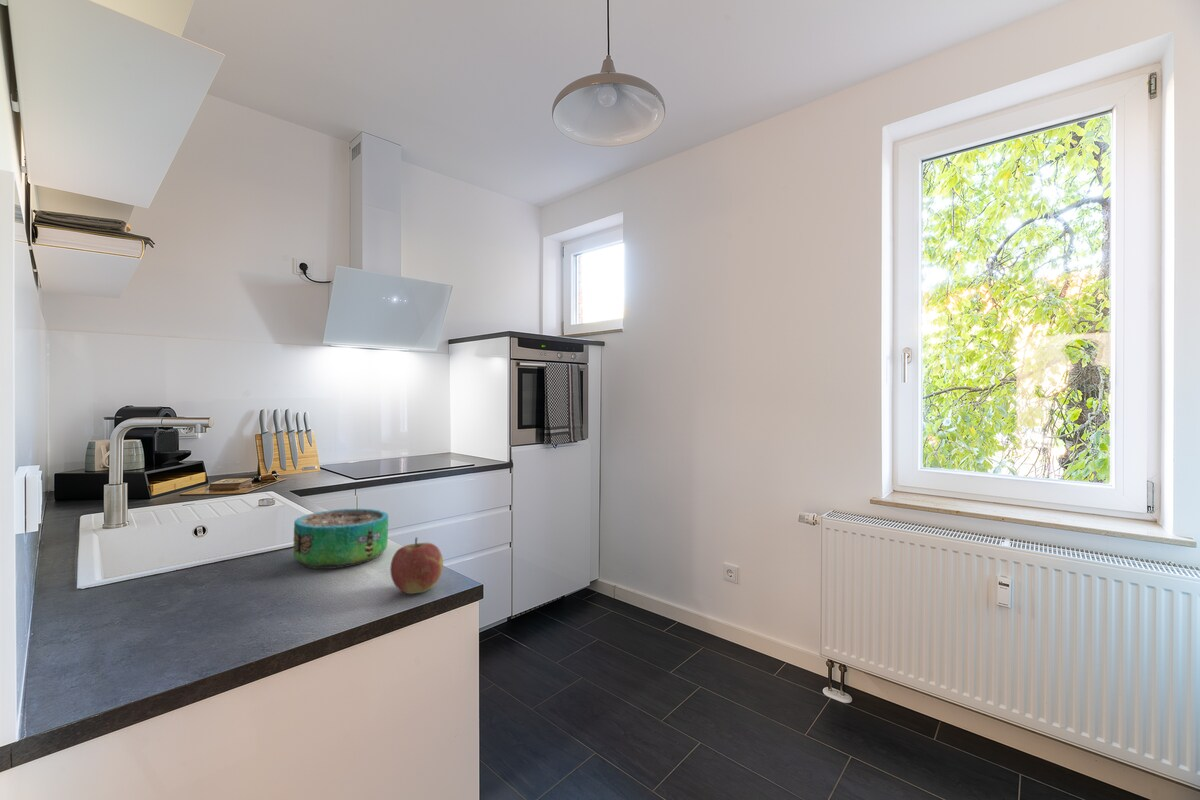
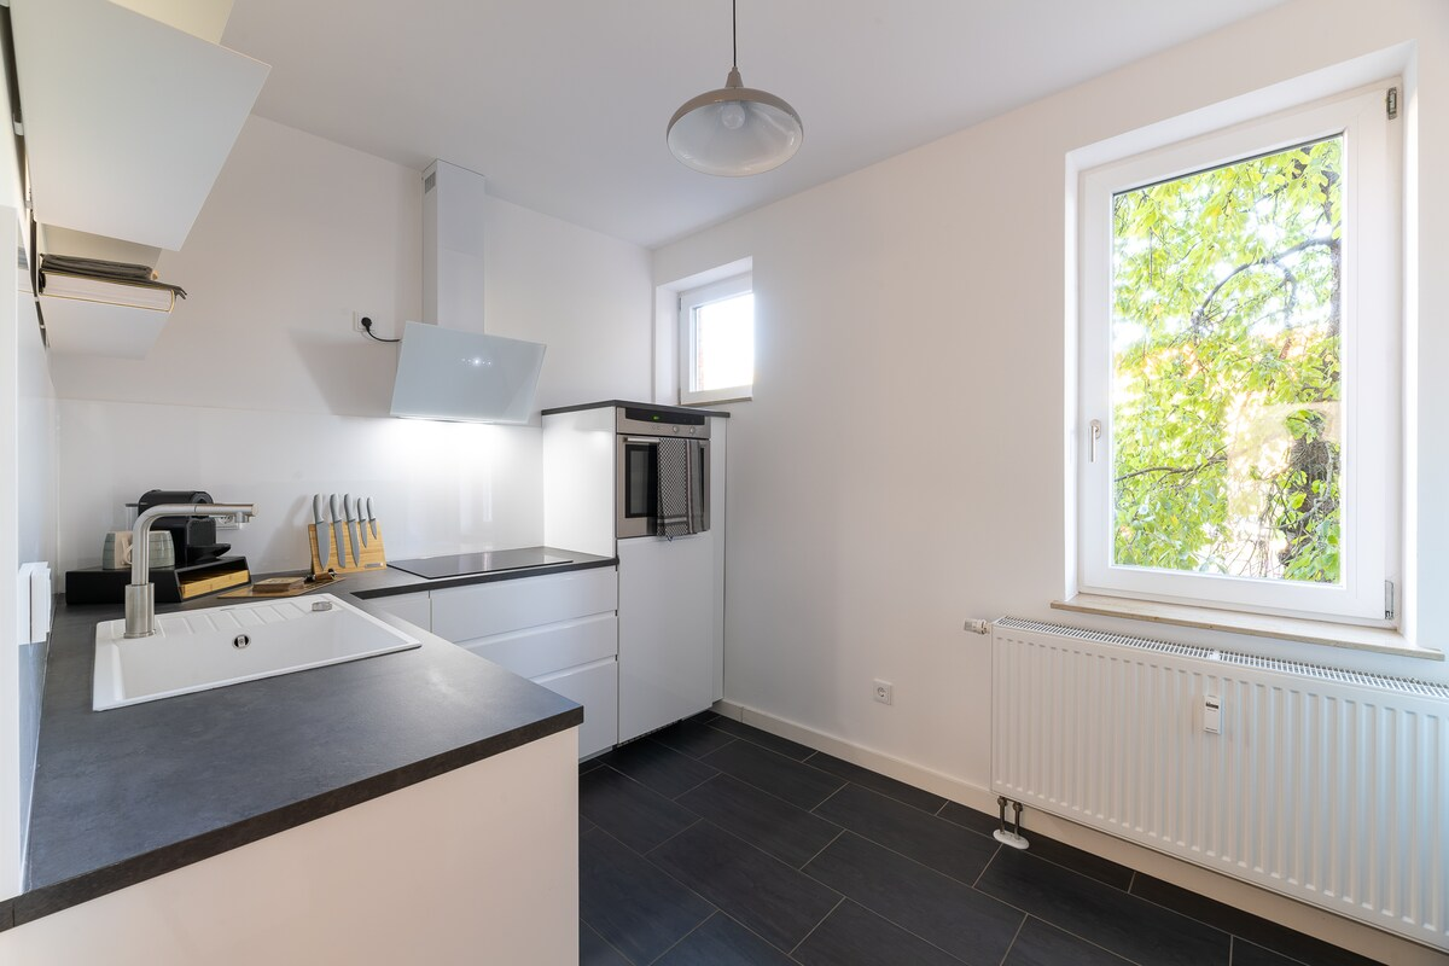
- apple [389,537,444,595]
- decorative bowl [292,508,389,570]
